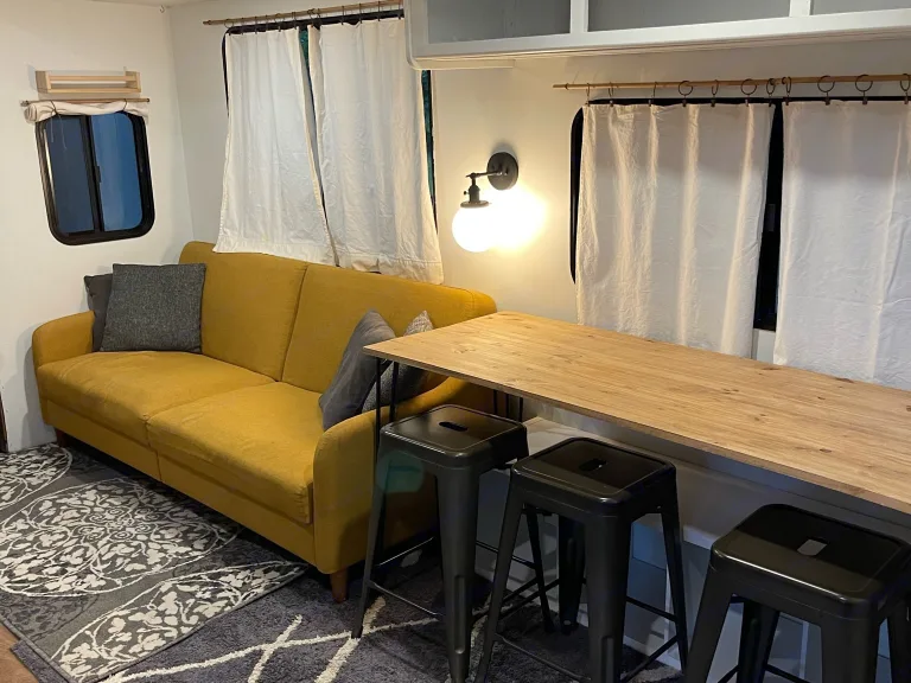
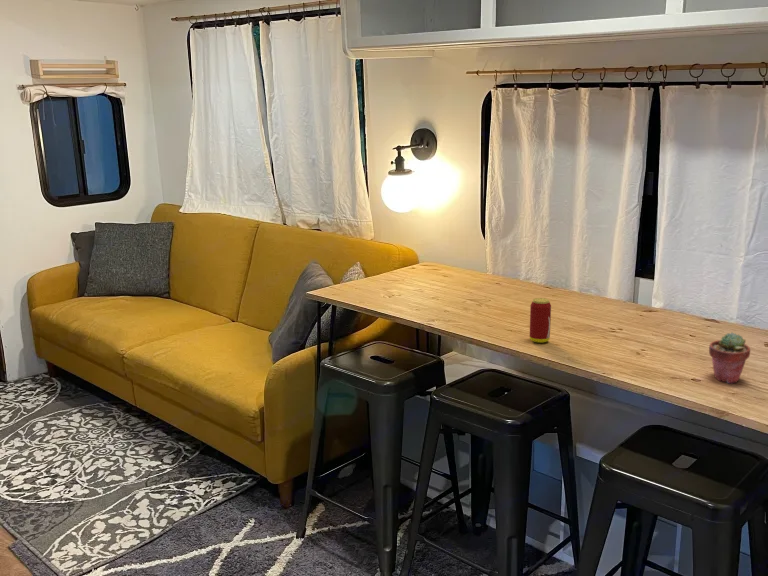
+ beverage can [529,297,552,344]
+ potted succulent [708,331,751,384]
